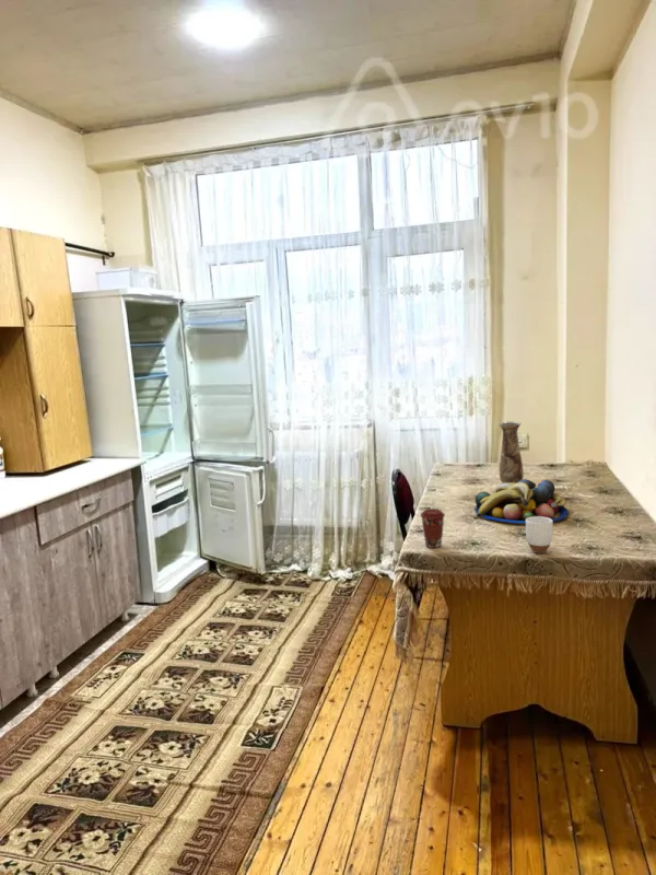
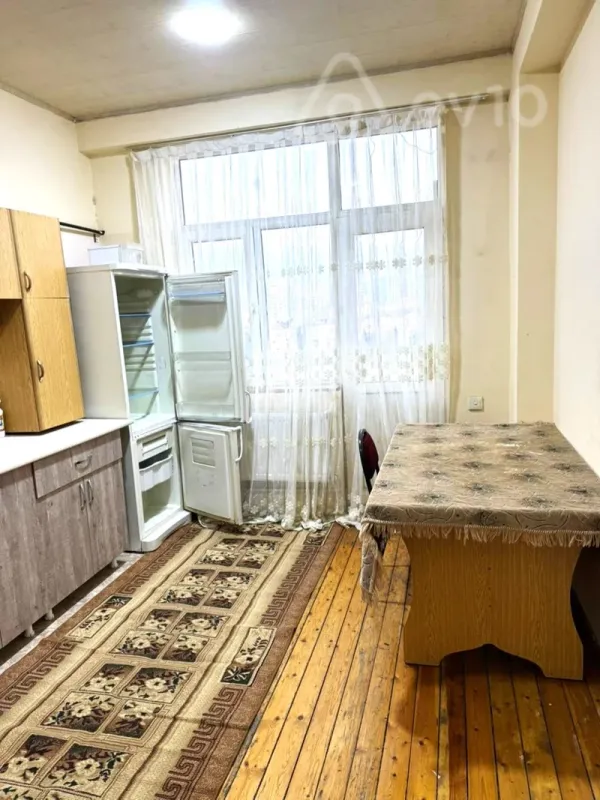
- mug [525,516,554,555]
- coffee cup [419,508,446,549]
- fruit bowl [473,478,570,525]
- vase [497,420,525,483]
